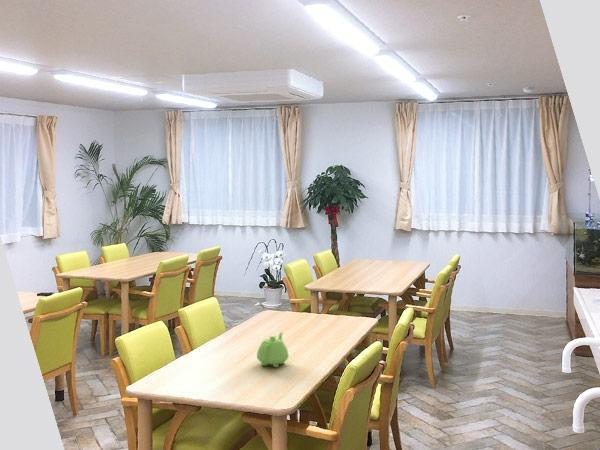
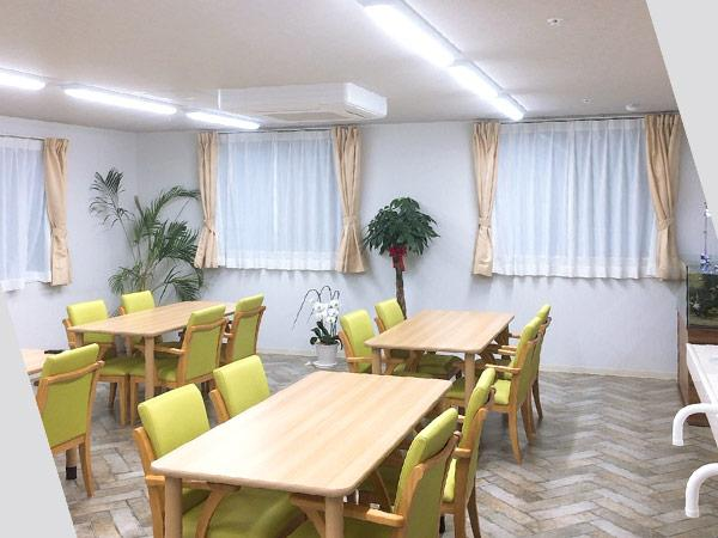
- teapot [256,331,290,368]
